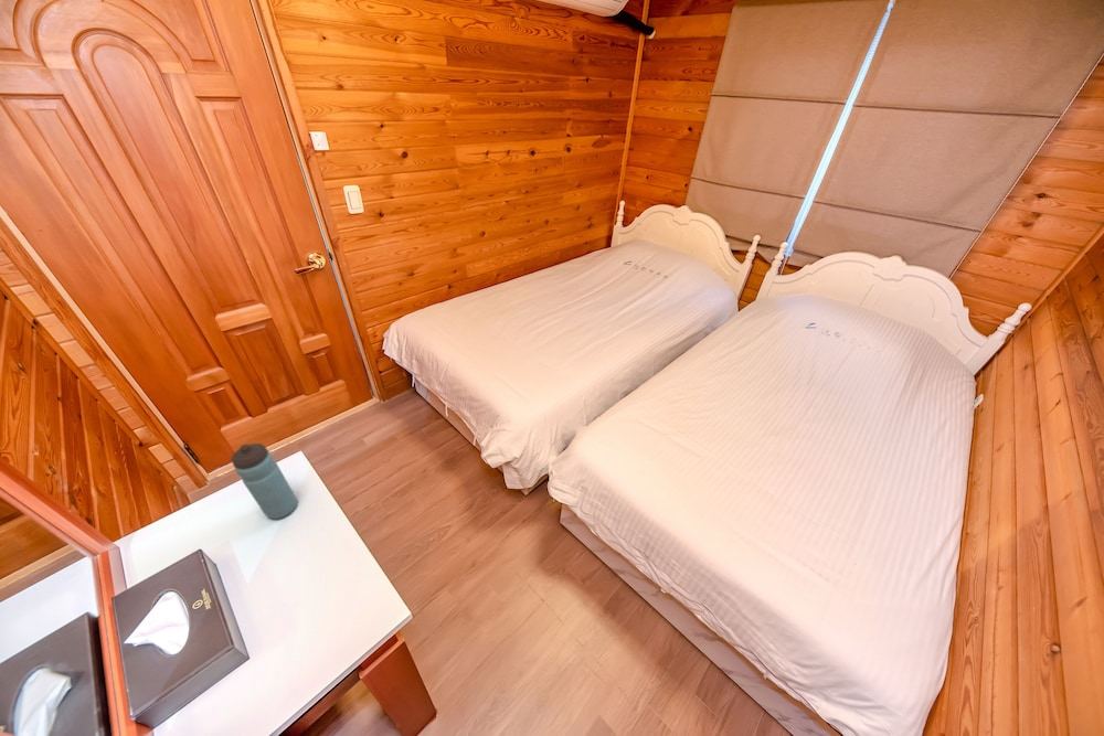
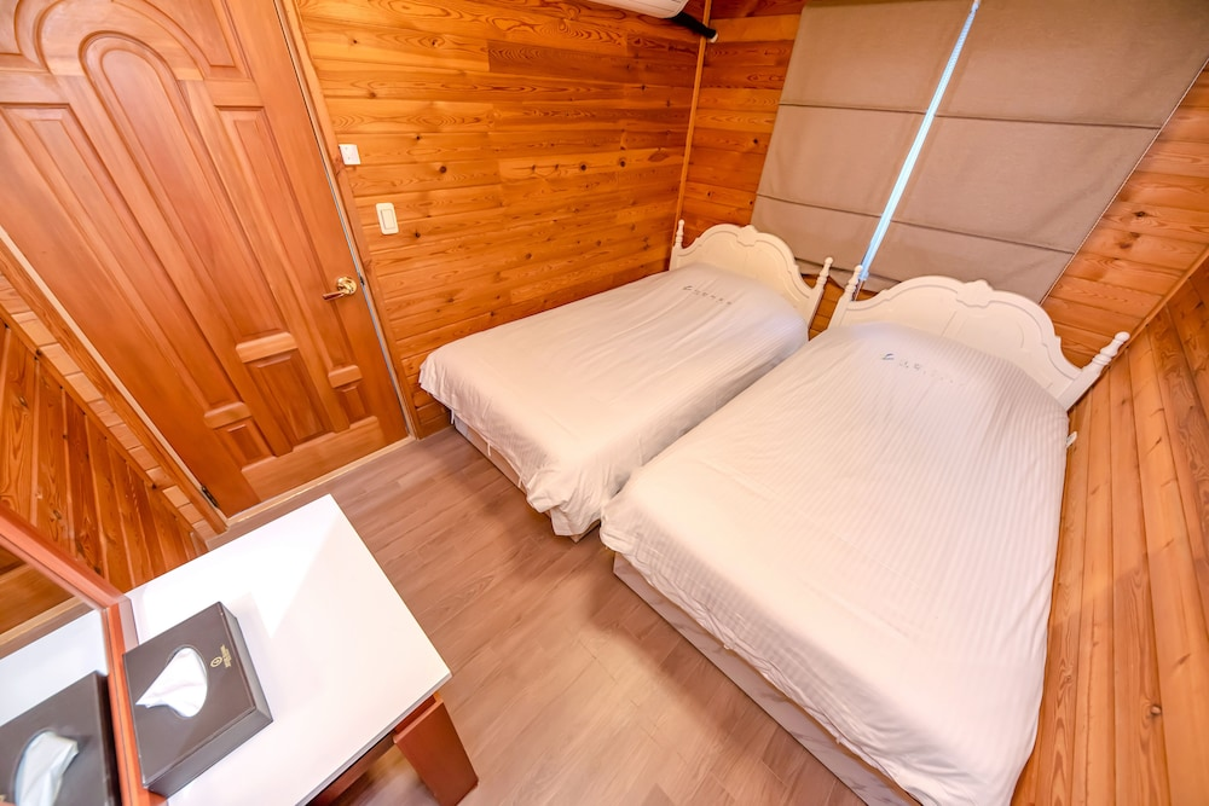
- water bottle [231,442,298,520]
